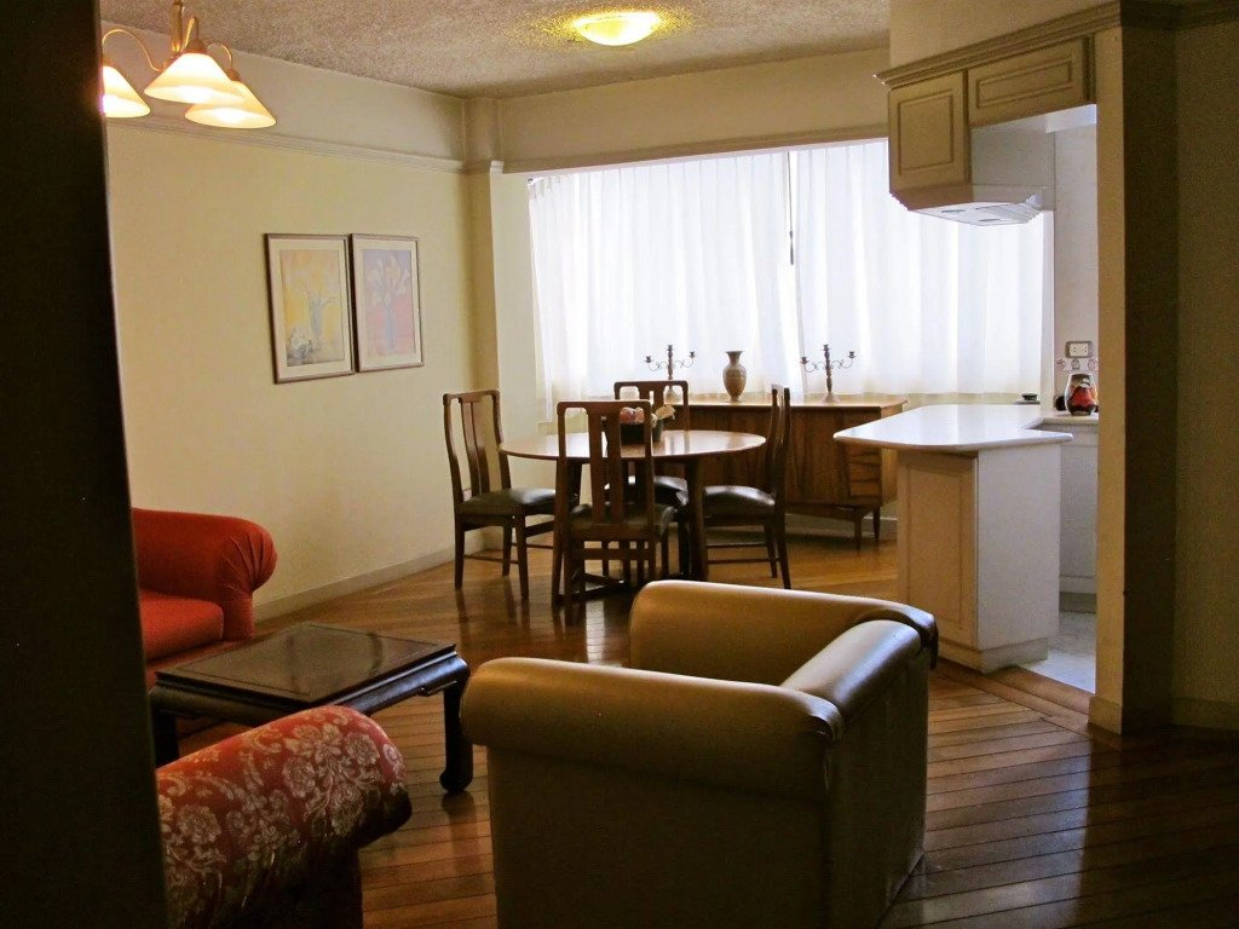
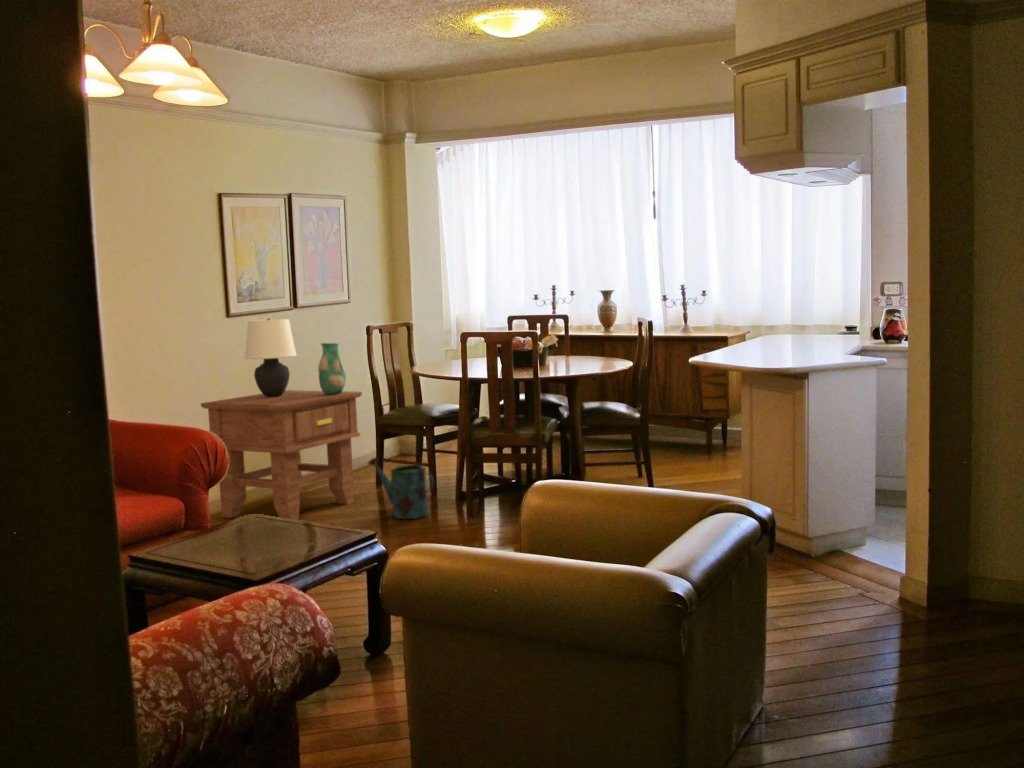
+ table lamp [243,318,298,397]
+ vase [317,342,347,395]
+ side table [200,389,363,521]
+ watering can [366,456,435,520]
